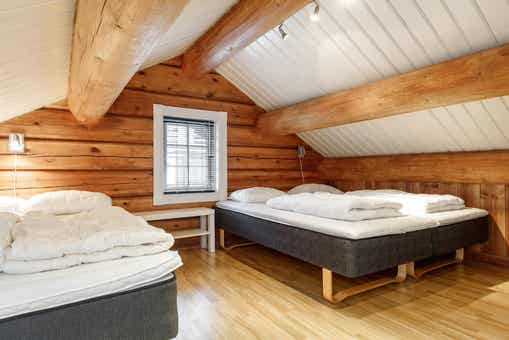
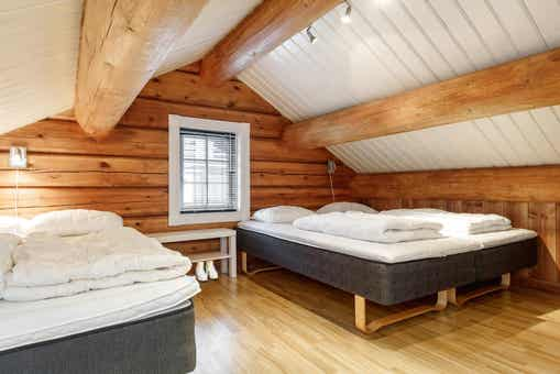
+ boots [195,260,219,282]
